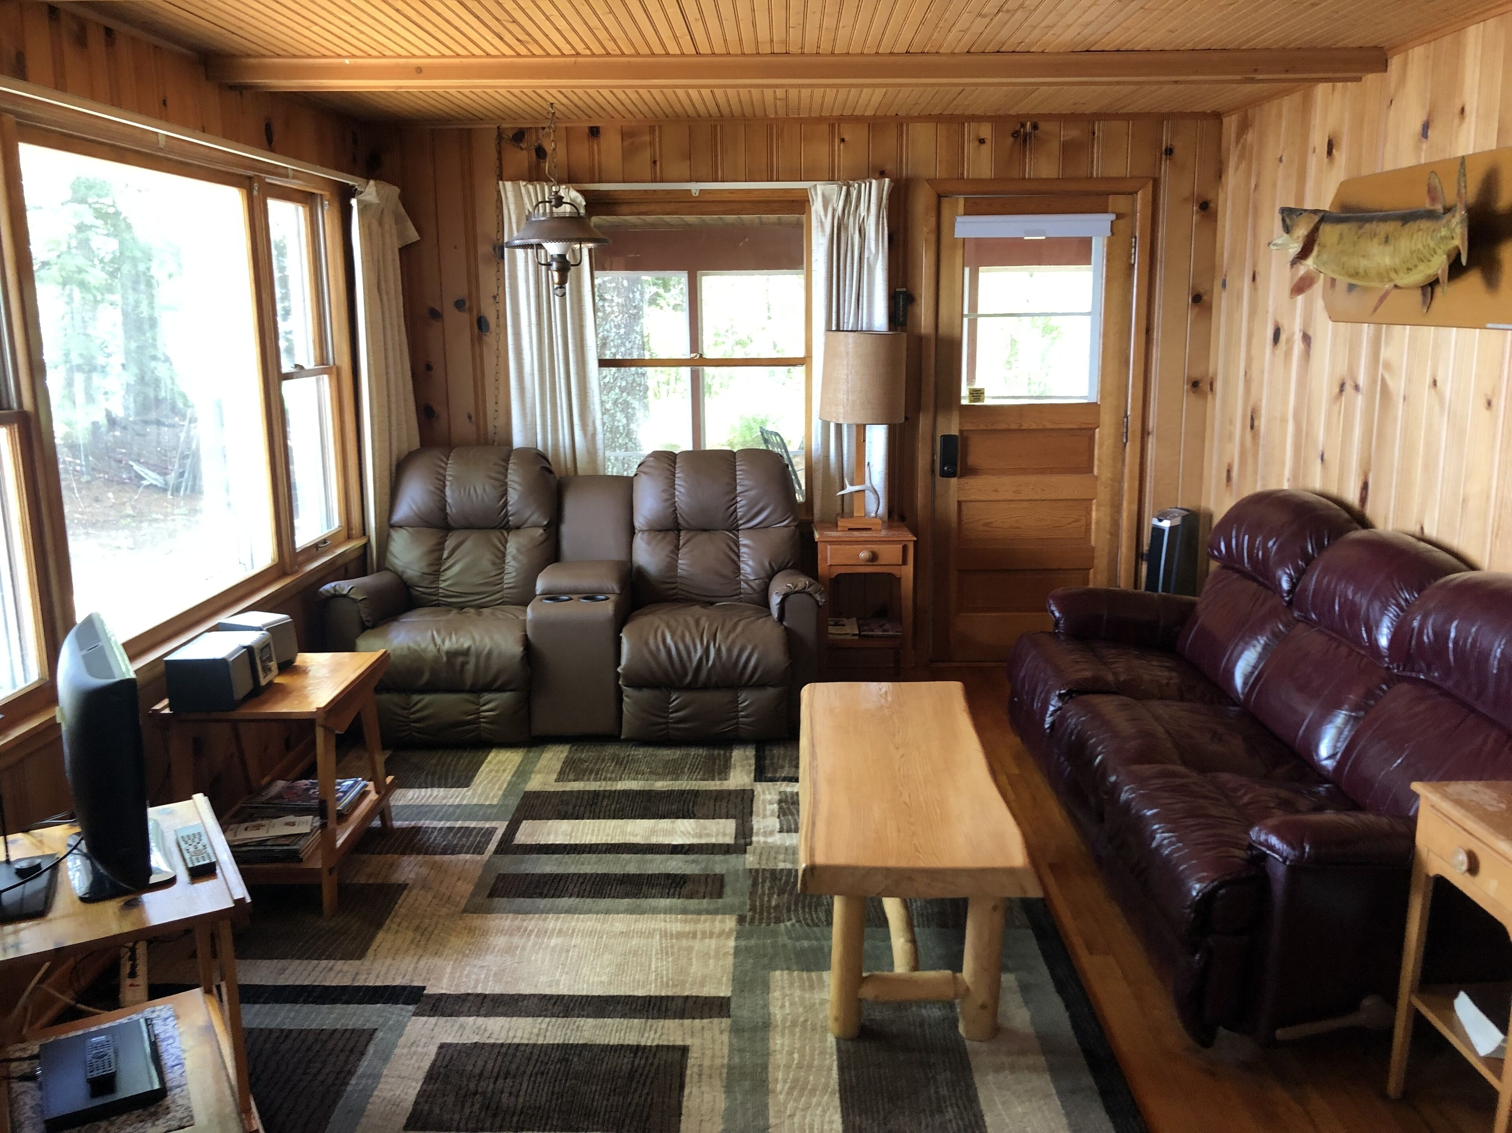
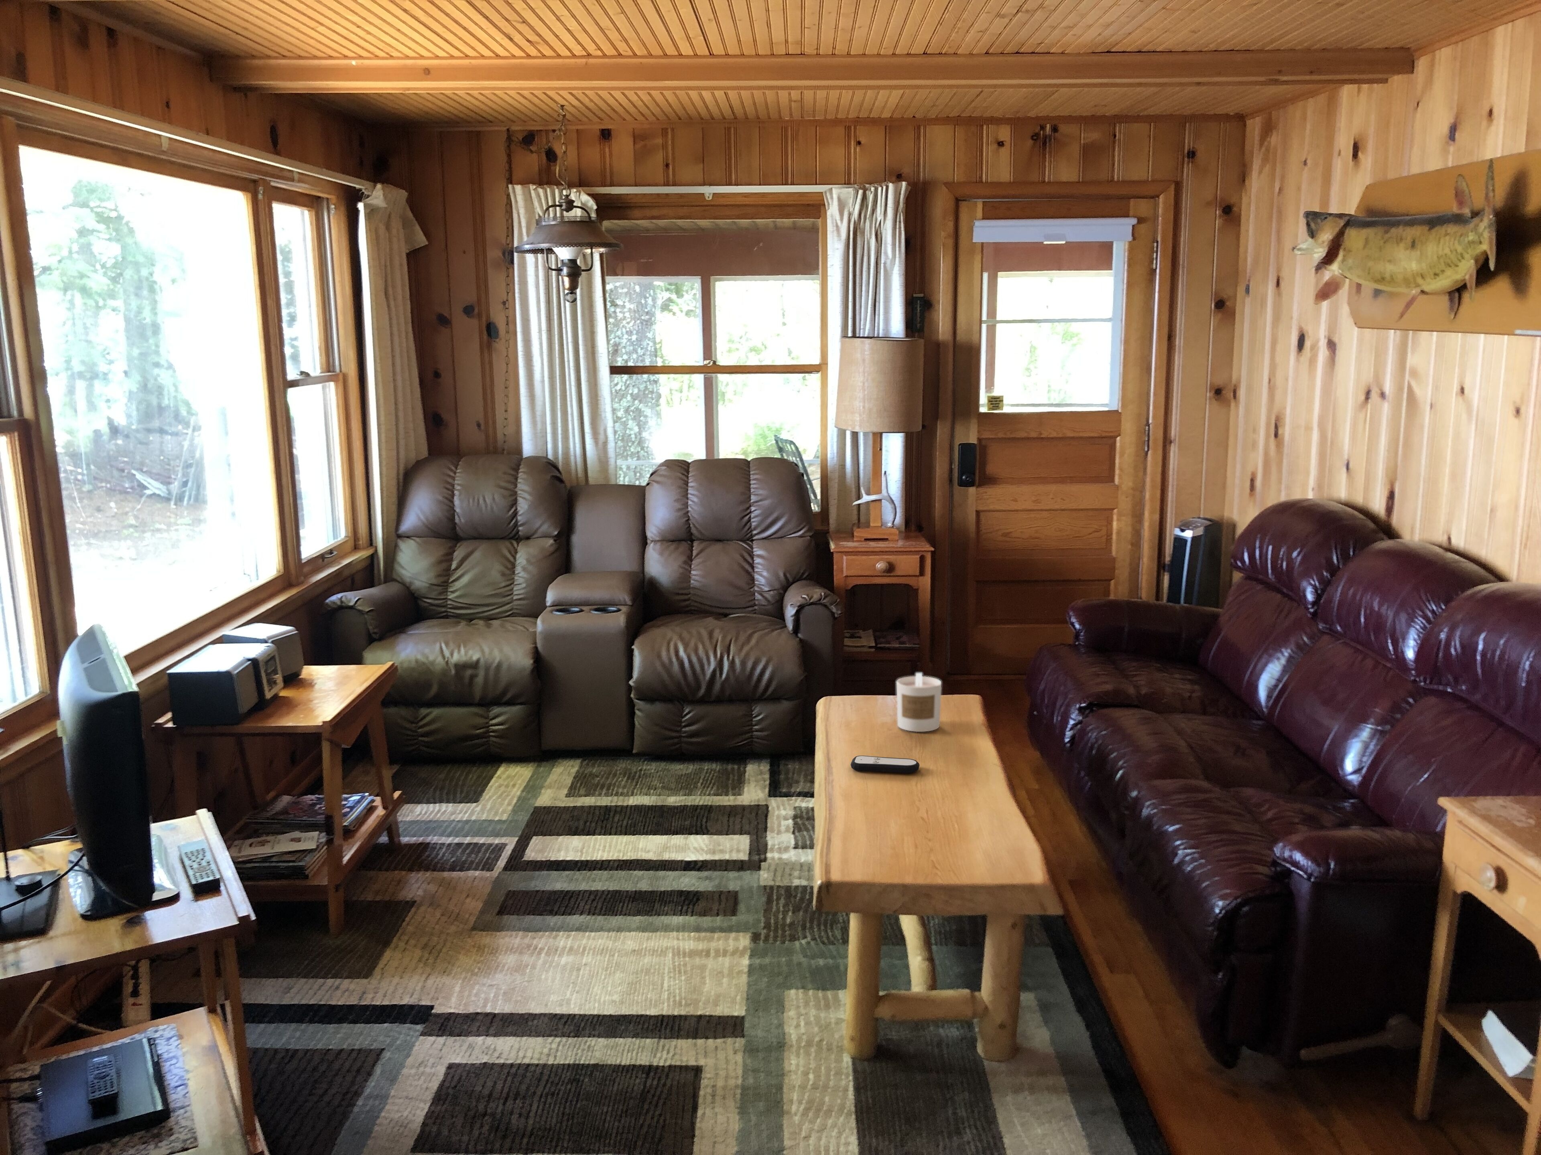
+ remote control [851,755,920,774]
+ candle [897,672,942,733]
